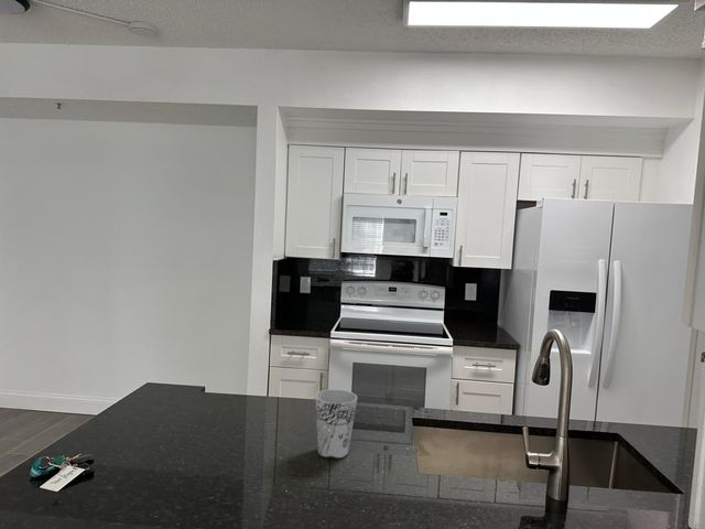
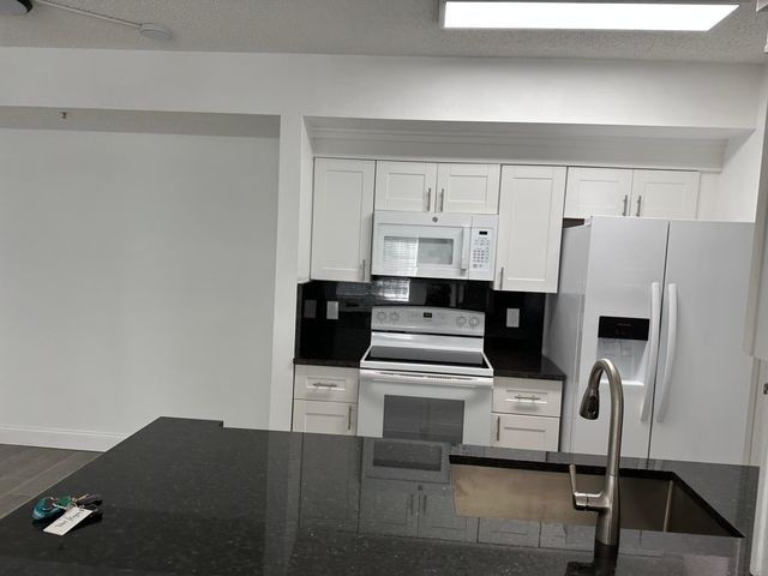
- cup [314,388,358,461]
